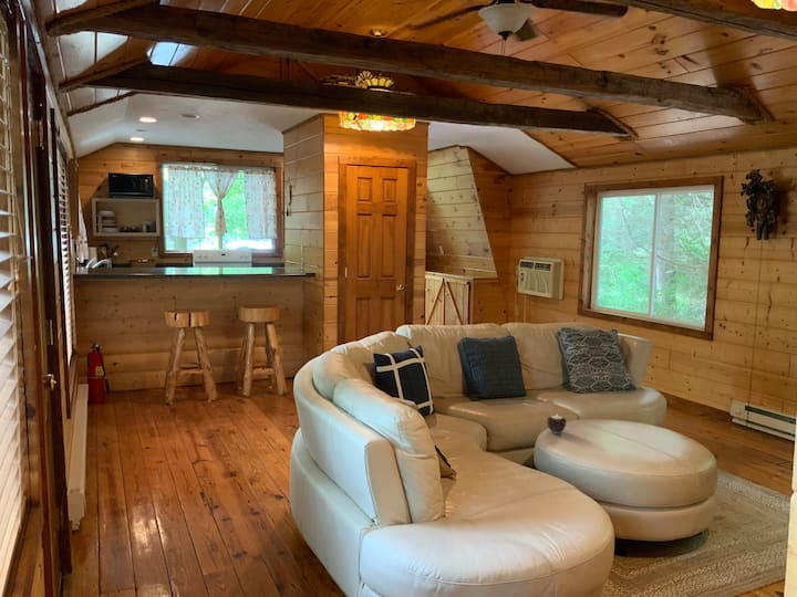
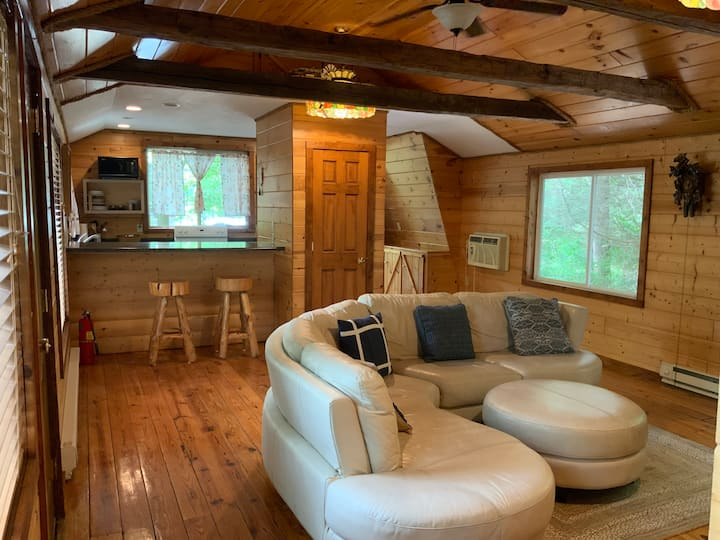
- candle [546,415,568,434]
